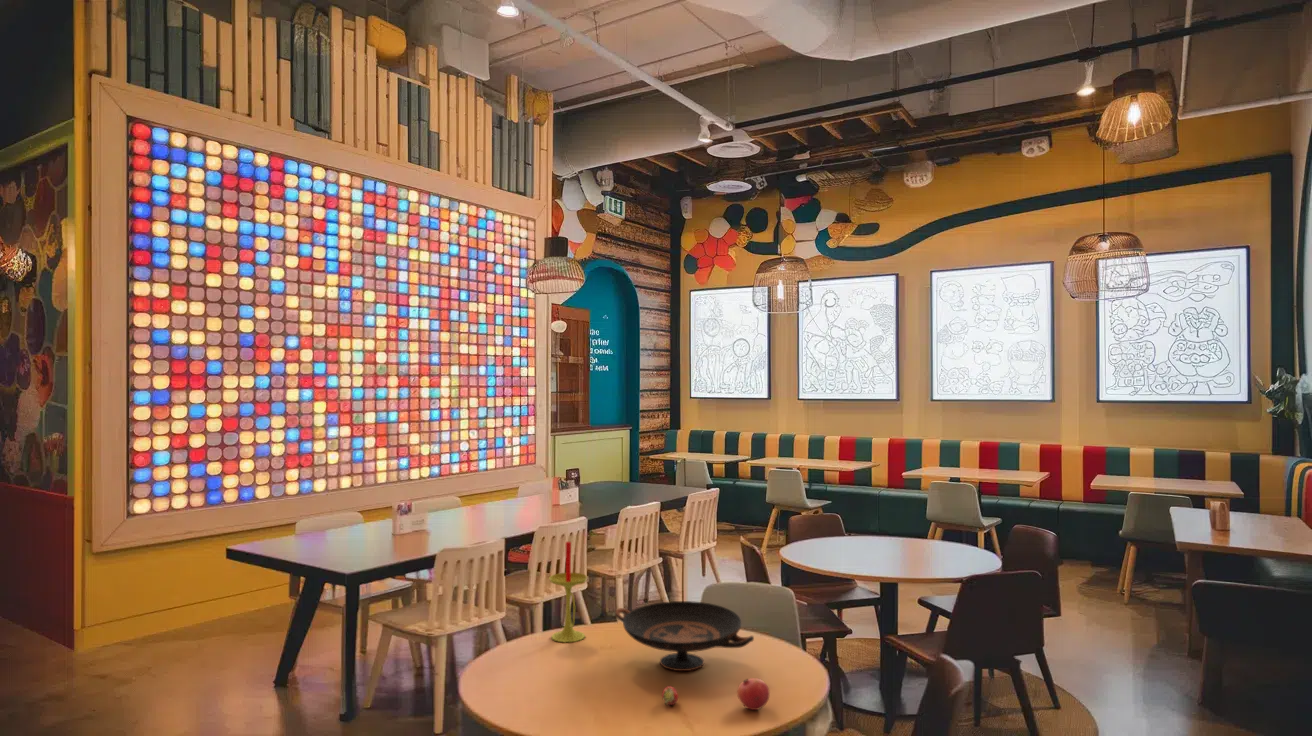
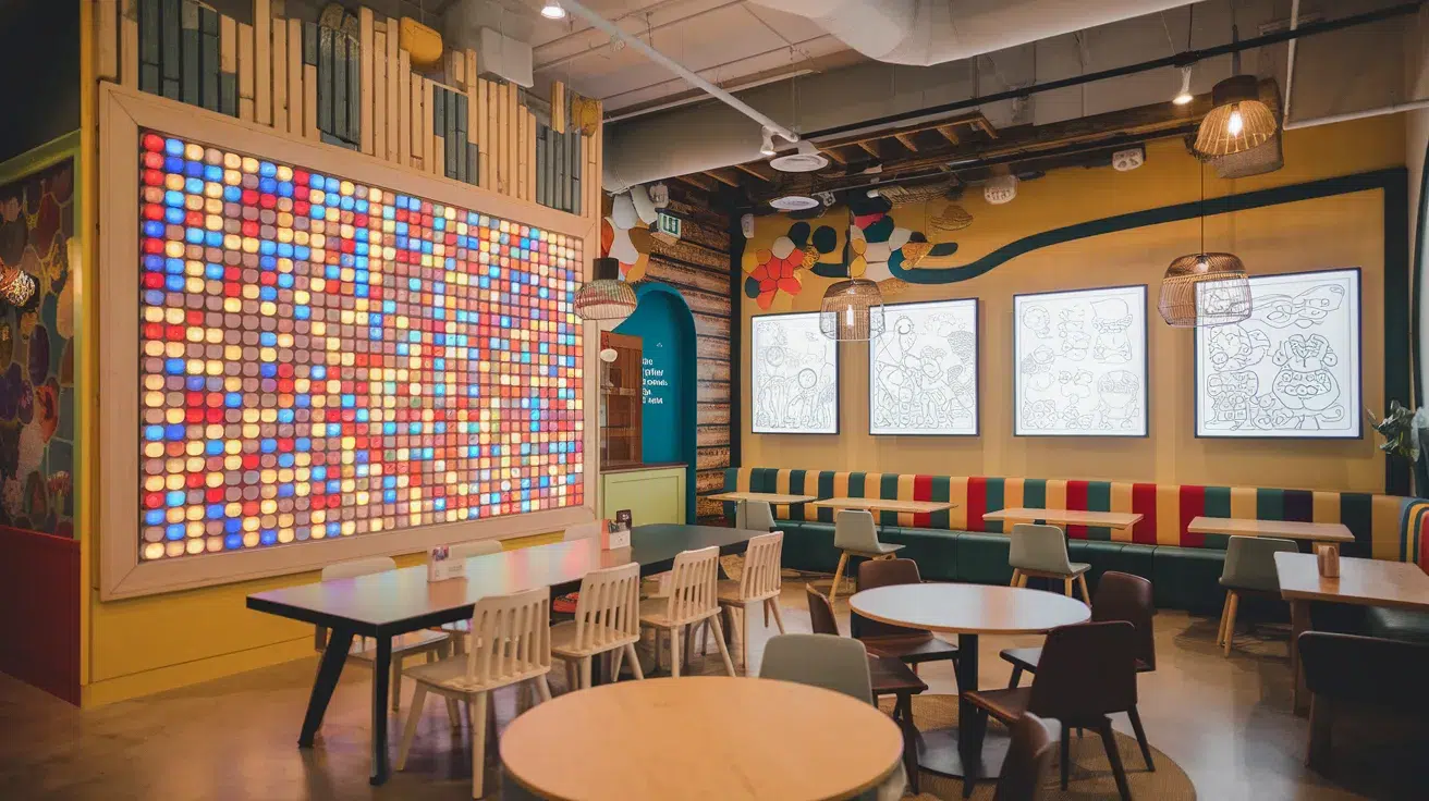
- pomegranate [736,677,771,711]
- candle [548,541,588,644]
- decorative bowl [614,600,755,672]
- fruit [661,685,679,706]
